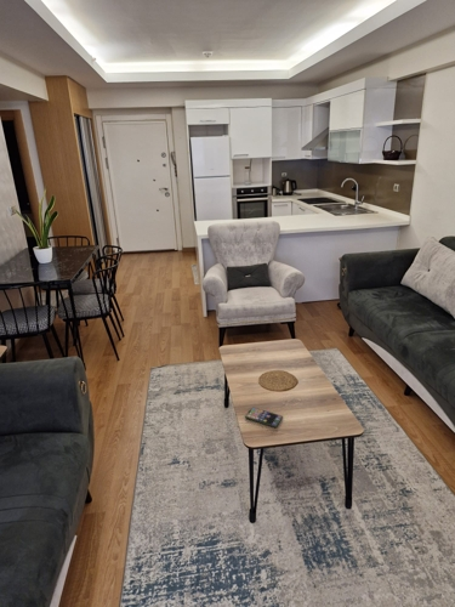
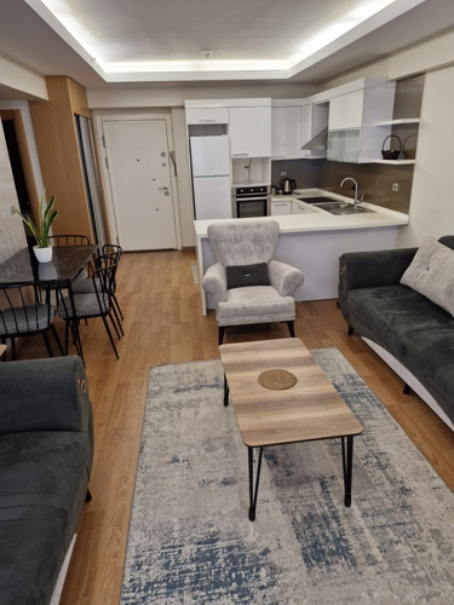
- smartphone [244,405,284,429]
